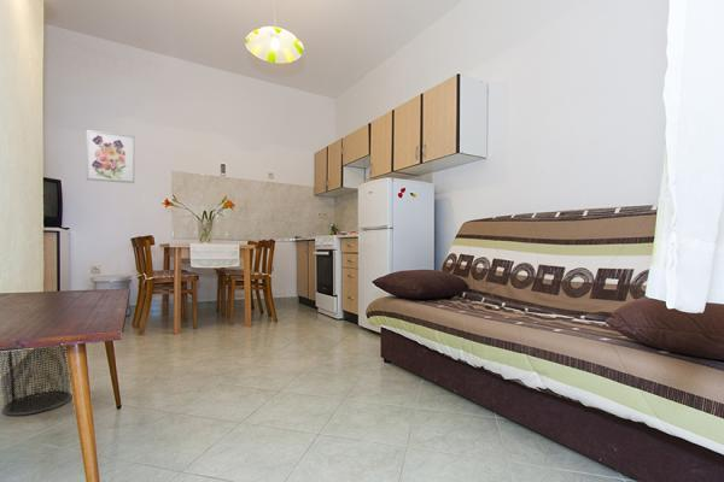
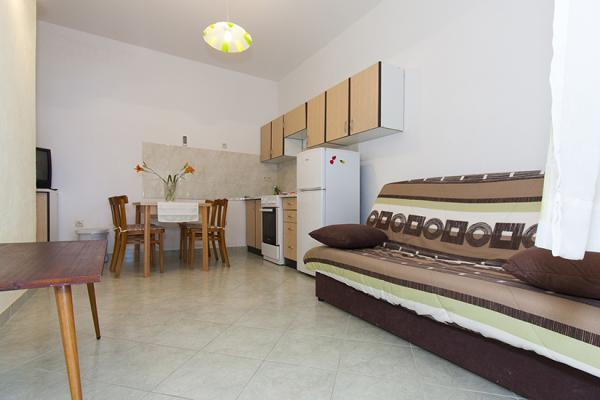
- wall art [86,129,136,184]
- waste bin [0,345,72,417]
